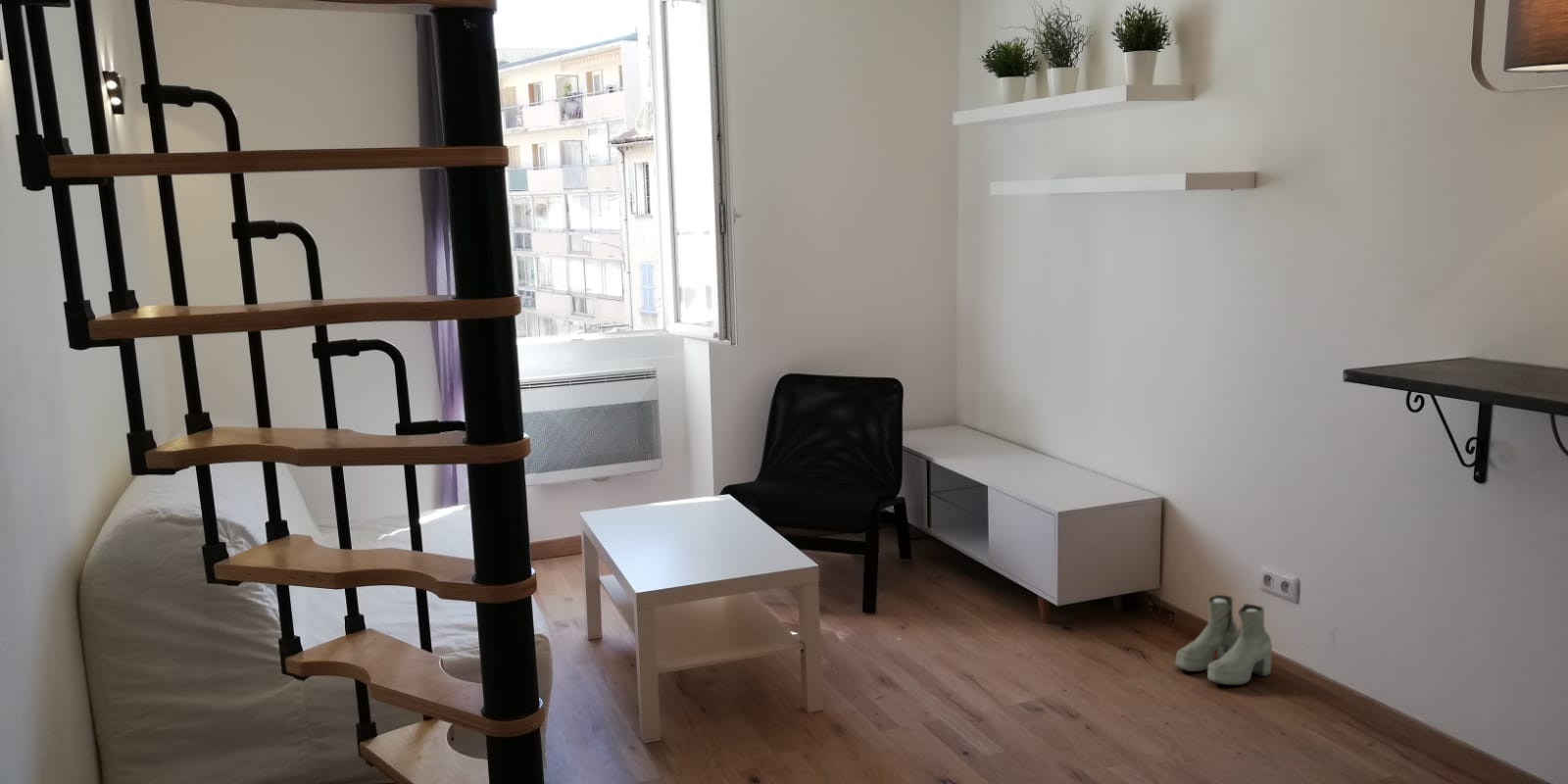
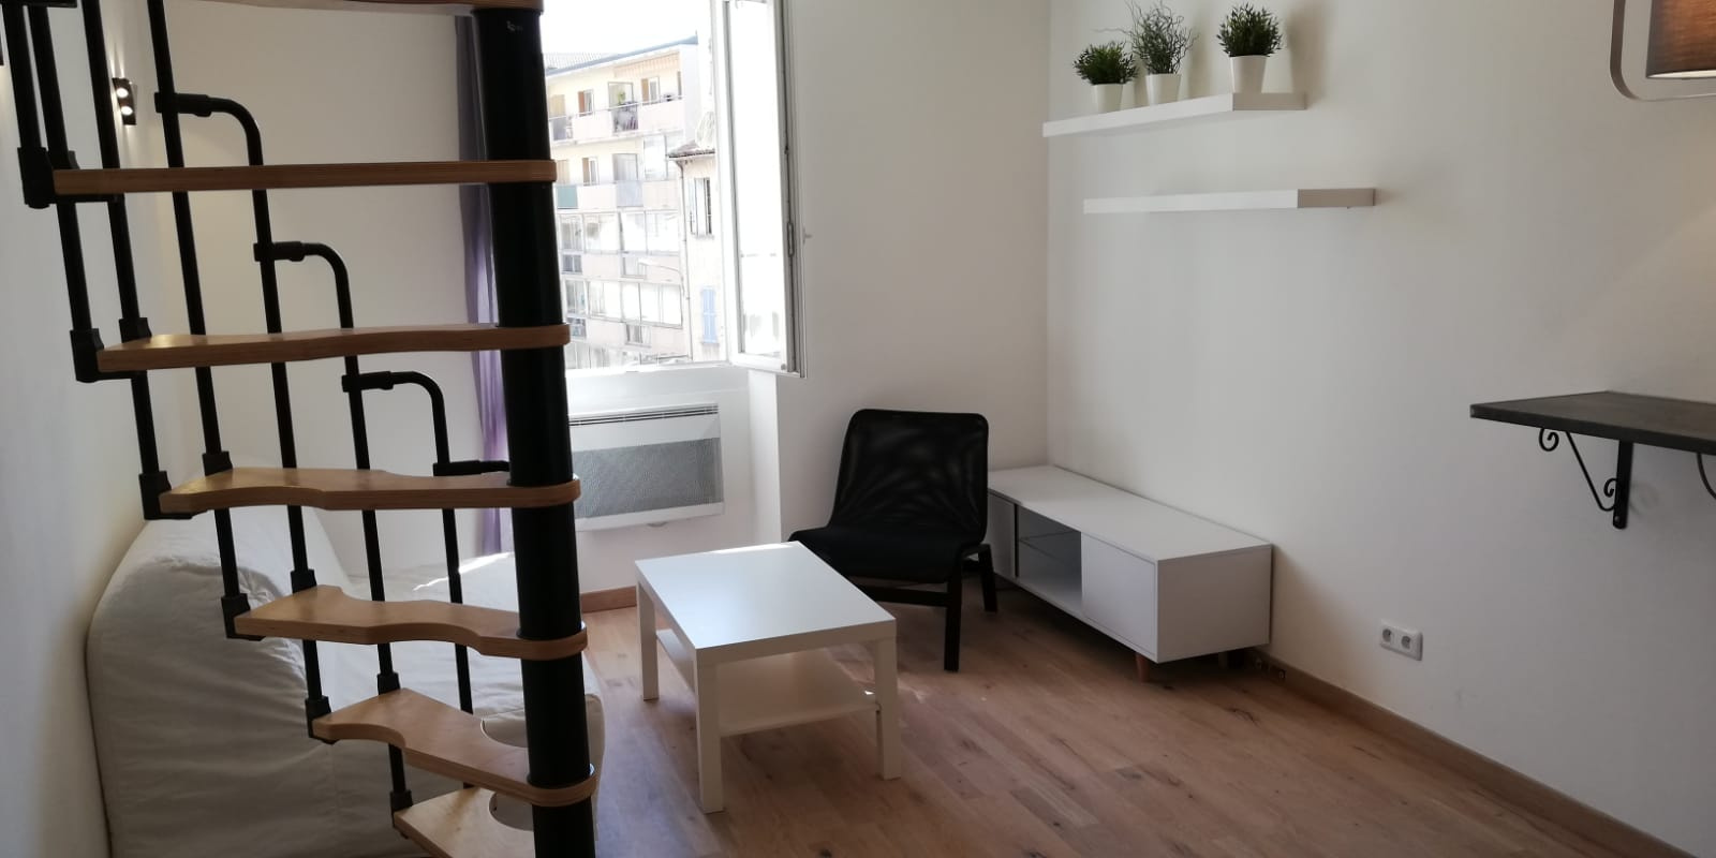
- boots [1175,594,1273,686]
